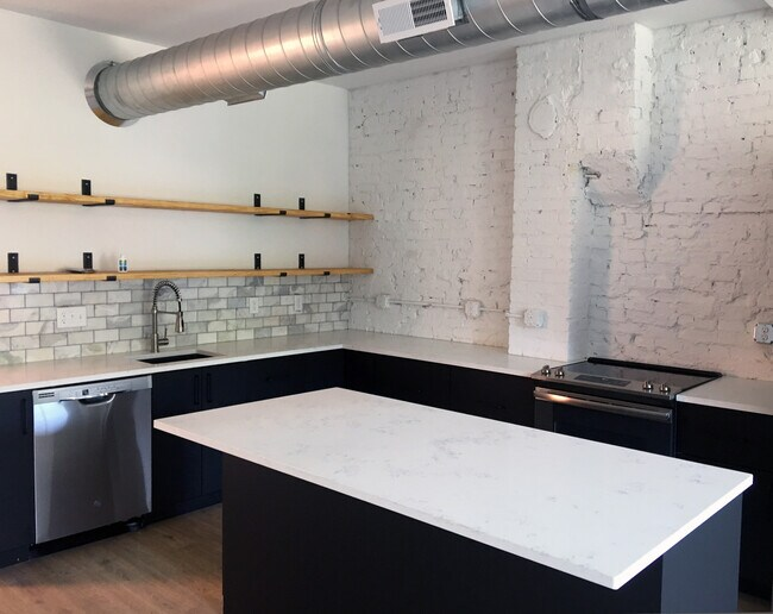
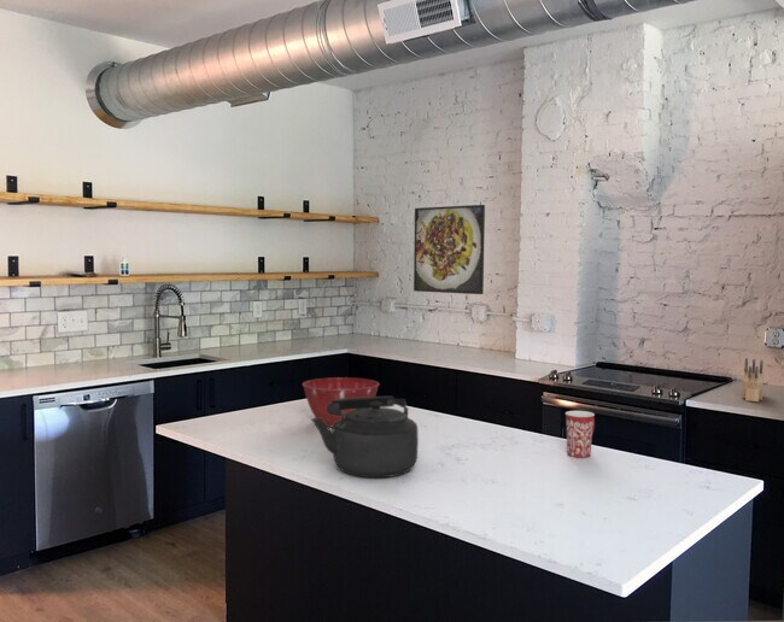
+ knife block [741,357,765,403]
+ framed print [413,204,486,295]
+ mug [564,410,596,458]
+ mixing bowl [302,376,380,428]
+ kettle [310,395,420,479]
